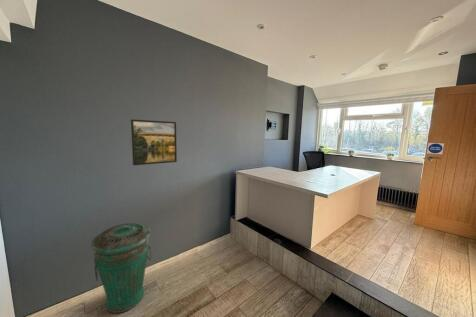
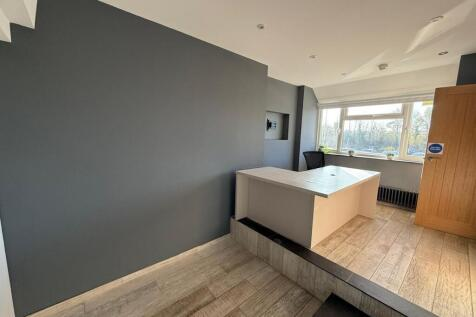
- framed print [130,118,178,166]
- trash can [90,222,152,314]
